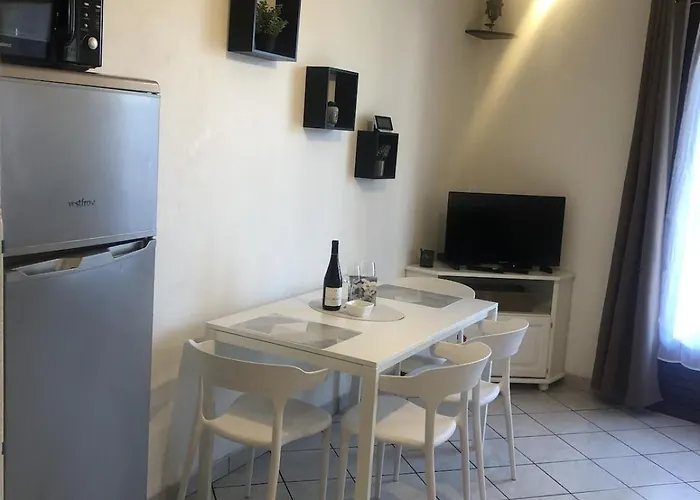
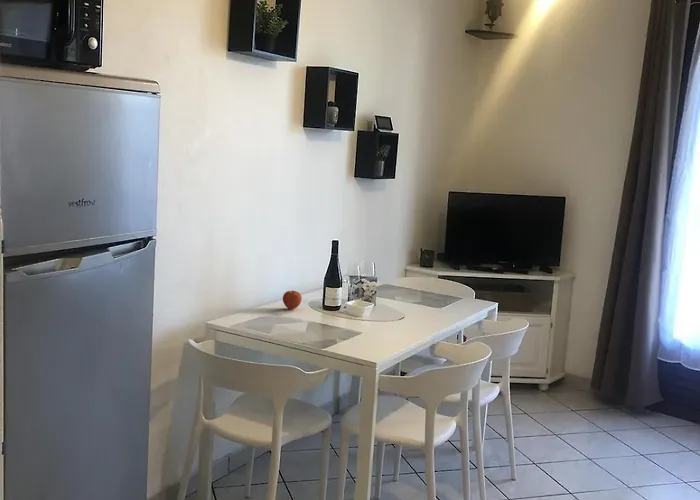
+ apple [282,289,303,310]
